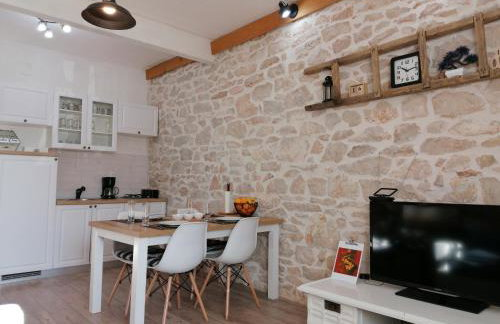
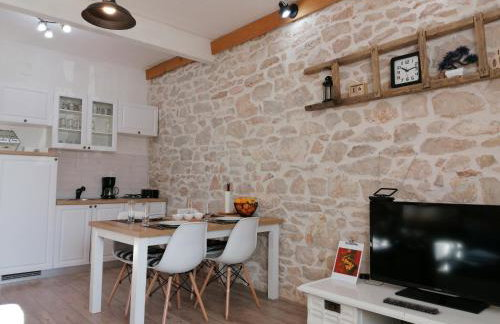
+ remote control [382,296,440,315]
